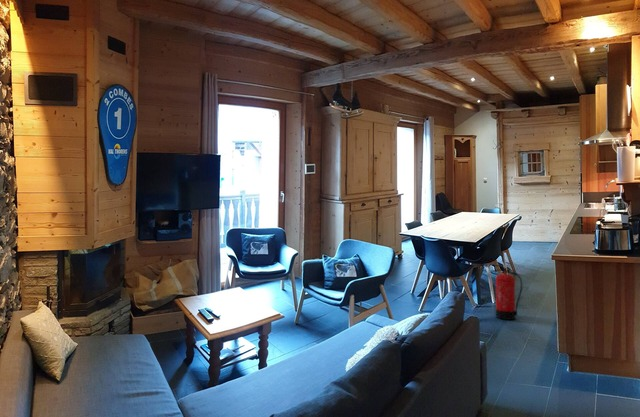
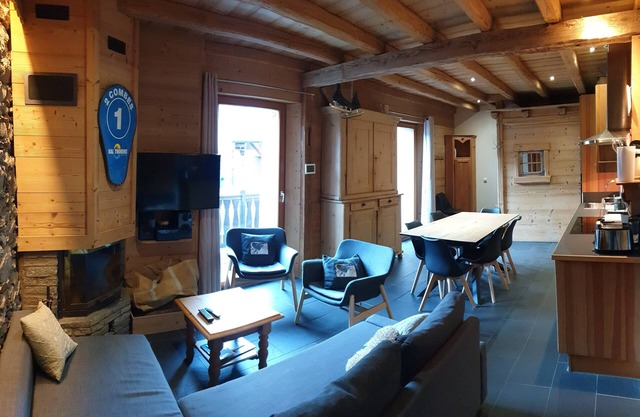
- fire extinguisher [492,264,523,321]
